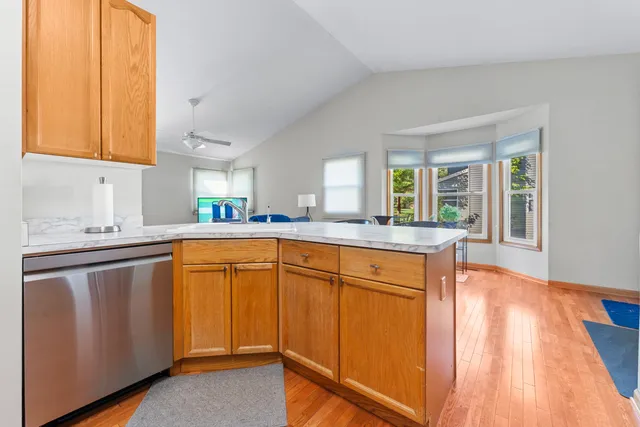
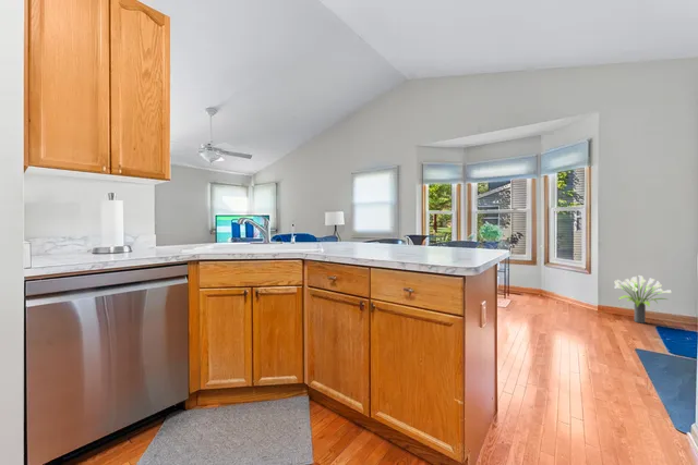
+ potted plant [613,274,672,325]
